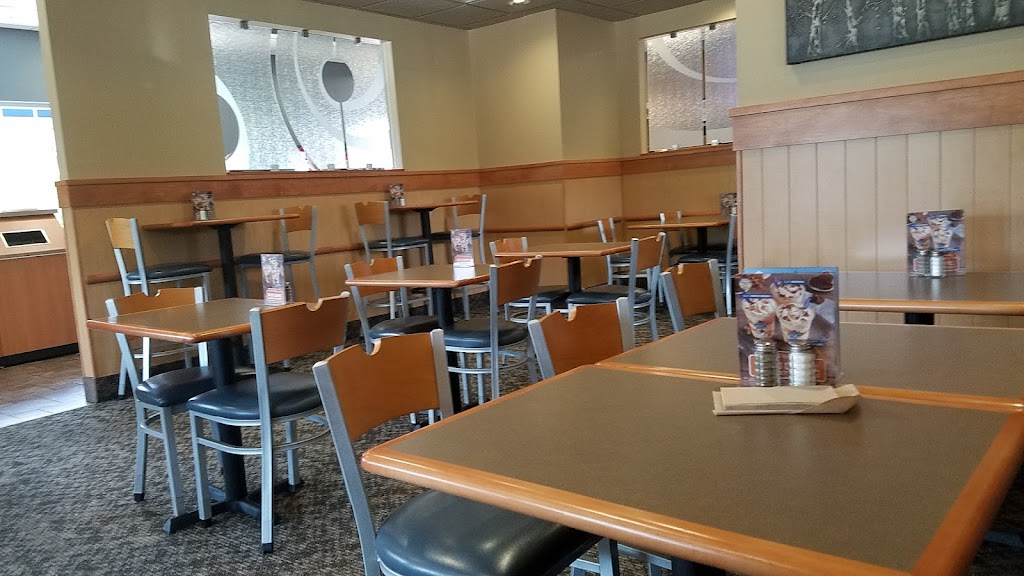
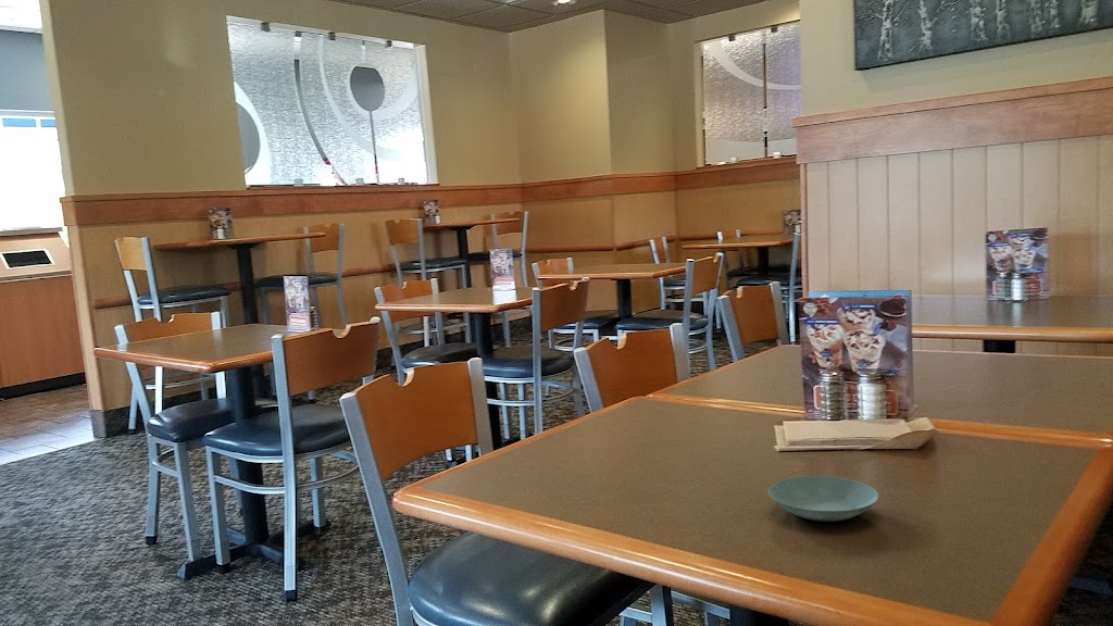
+ saucer [767,475,879,523]
